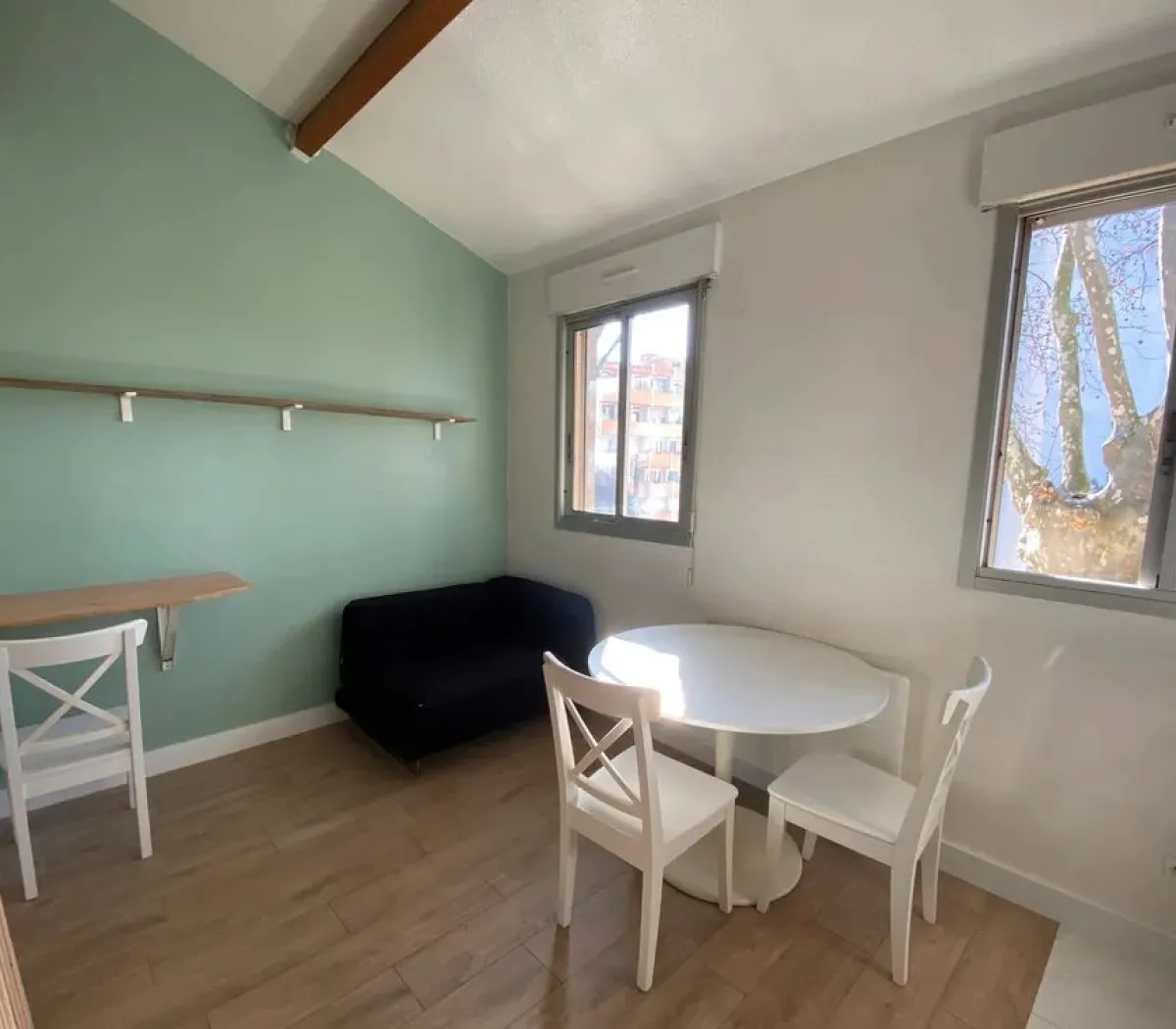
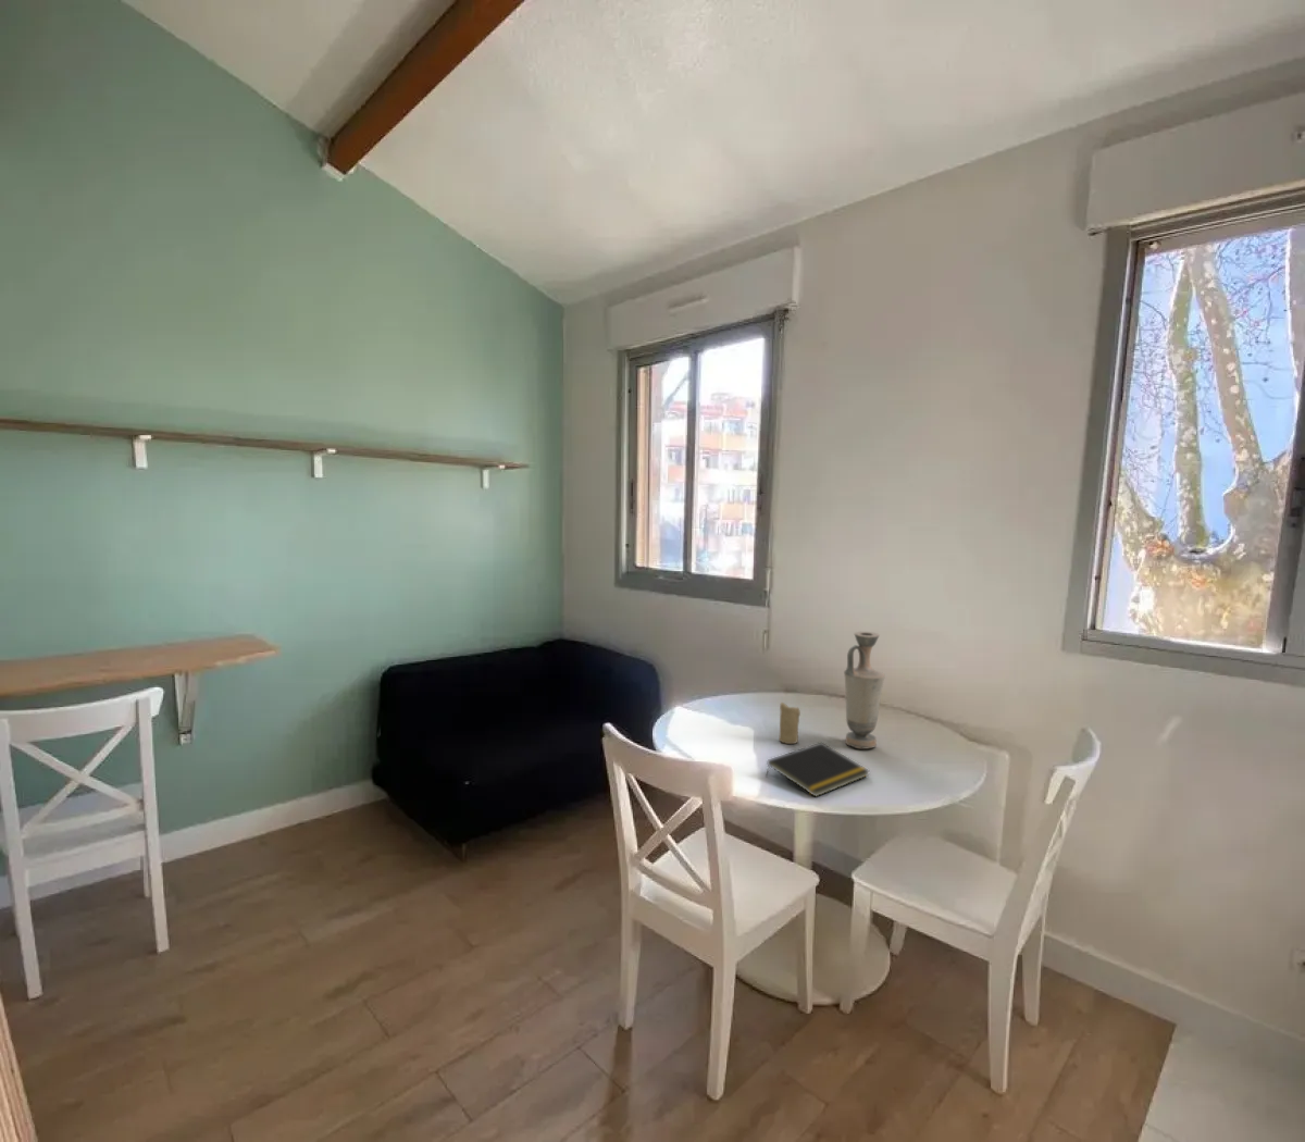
+ vase [843,630,887,749]
+ notepad [765,741,871,798]
+ candle [779,701,801,745]
